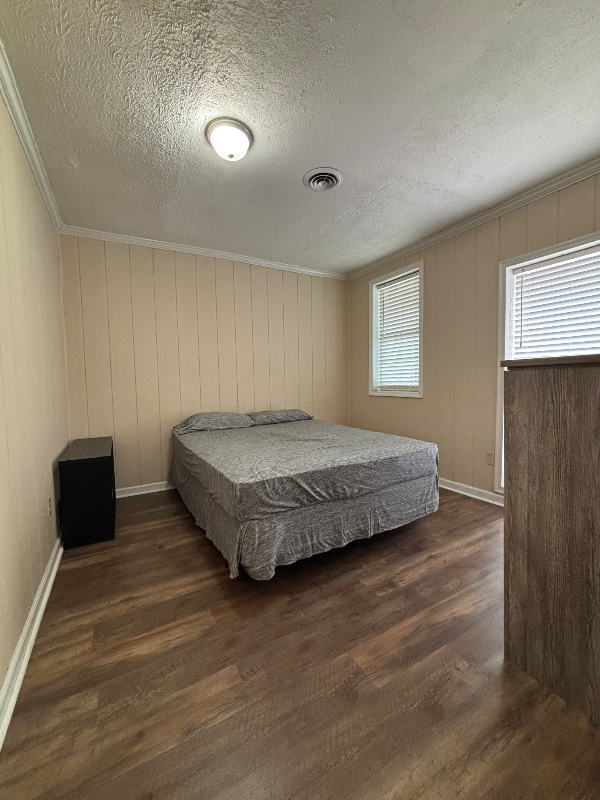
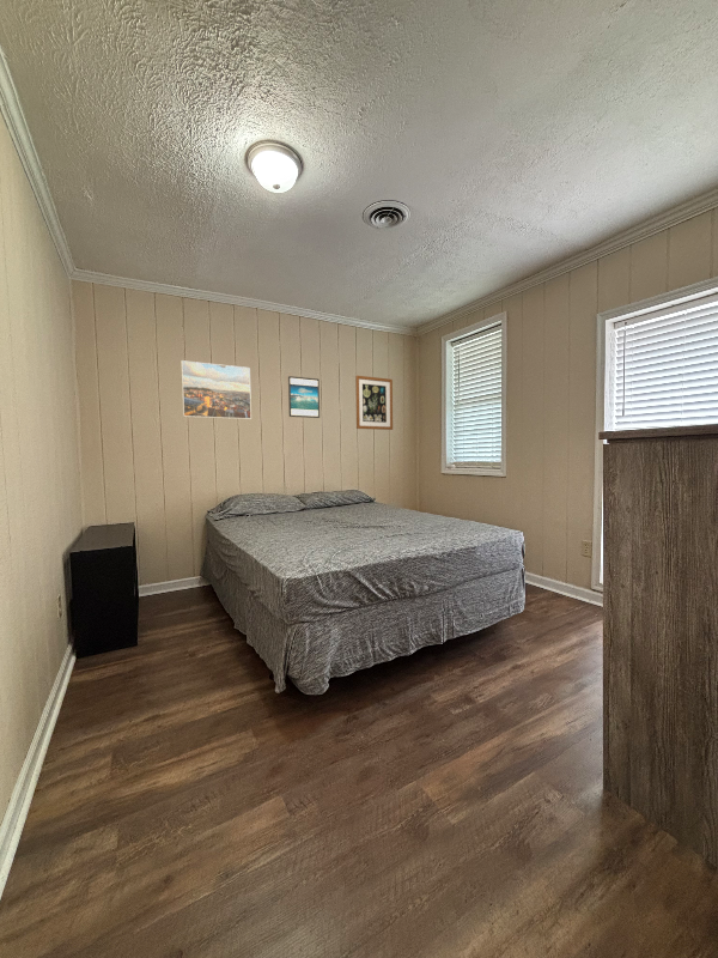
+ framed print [181,359,252,420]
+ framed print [287,375,321,419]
+ wall art [354,375,394,431]
